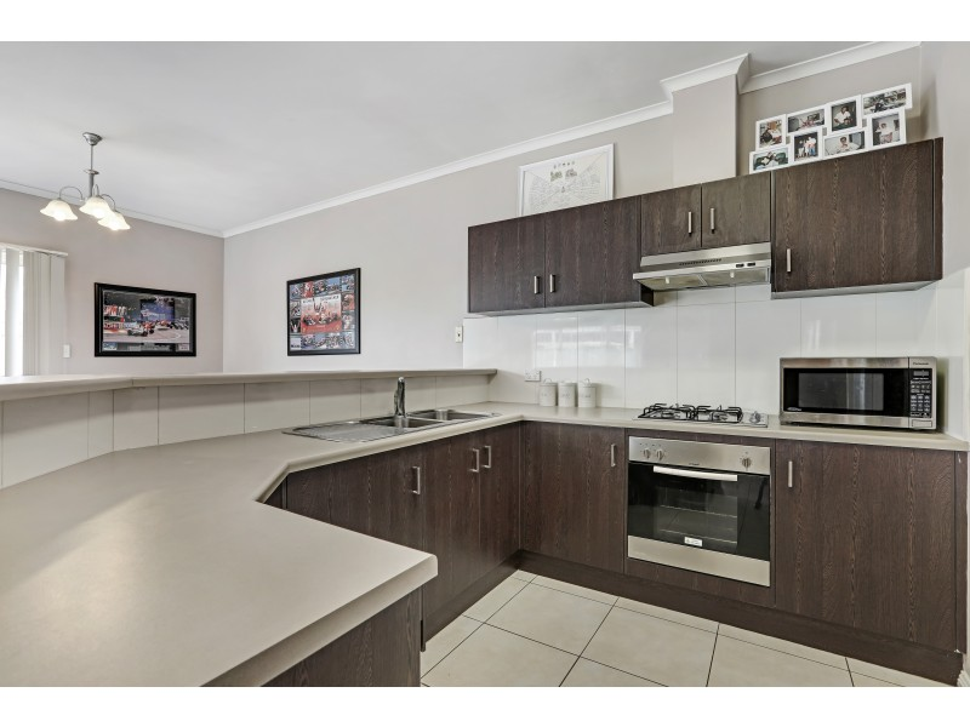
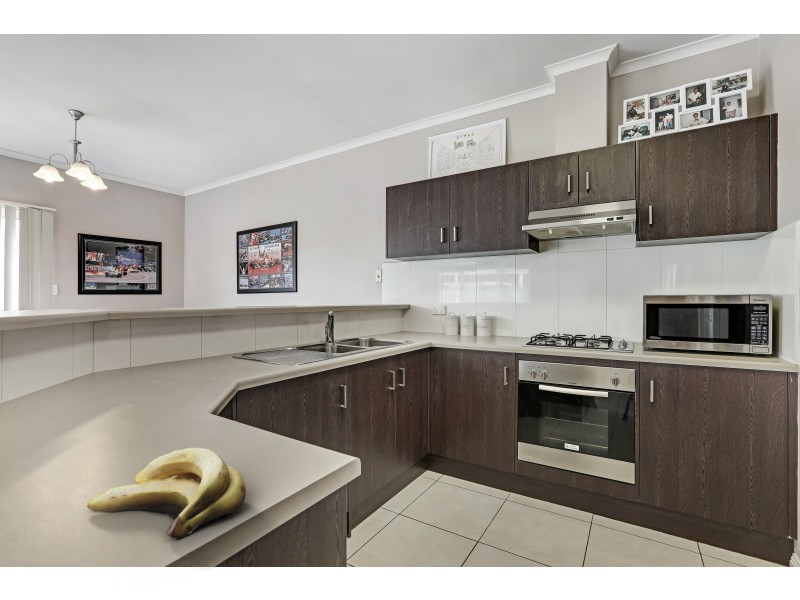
+ banana [86,447,247,541]
